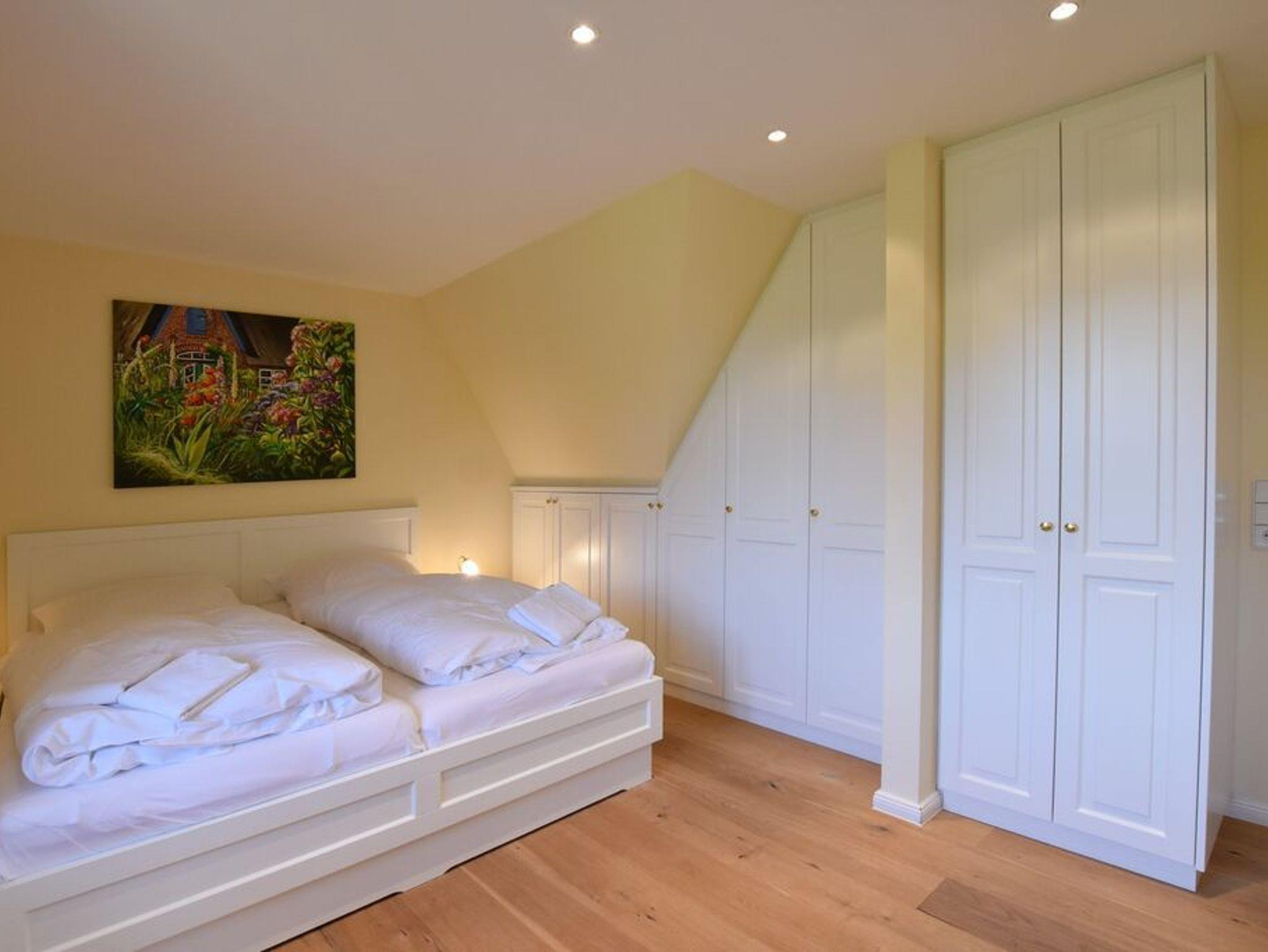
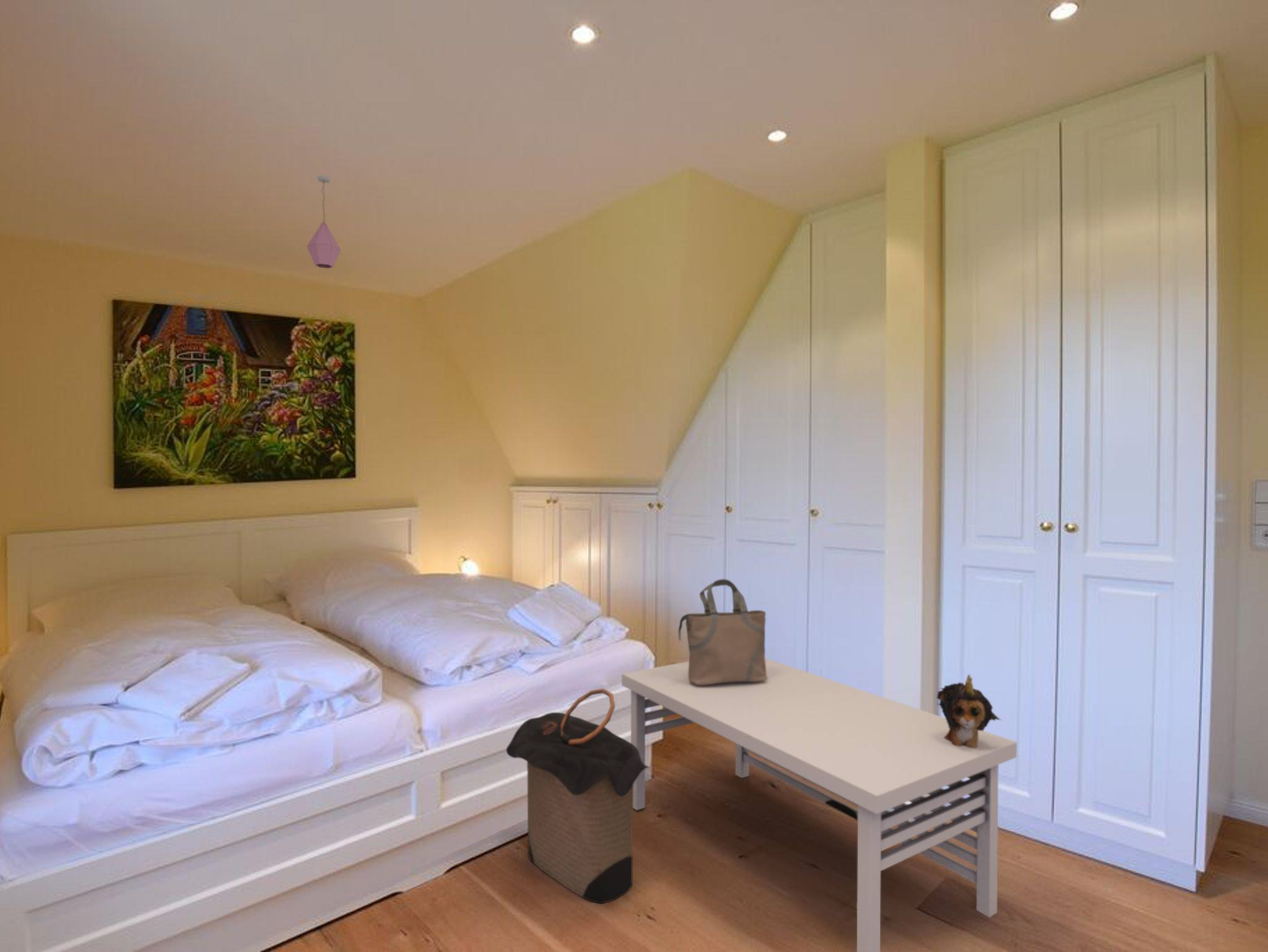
+ laundry hamper [506,688,651,904]
+ tote bag [677,578,767,685]
+ plush toy [936,674,1002,748]
+ pendant light [306,175,342,269]
+ storage bench [621,657,1017,952]
